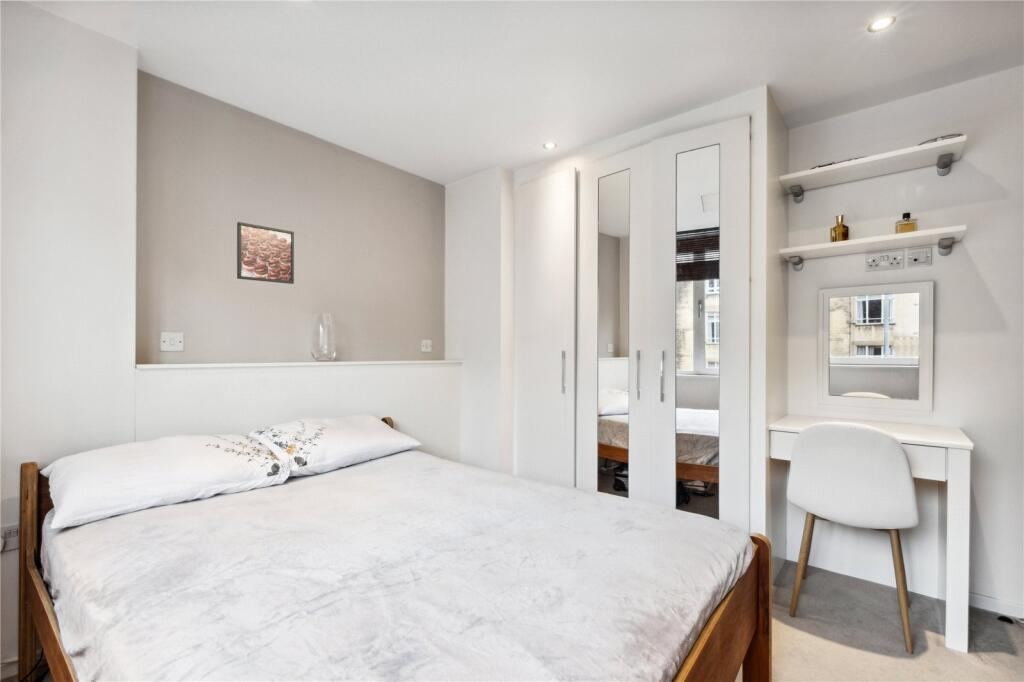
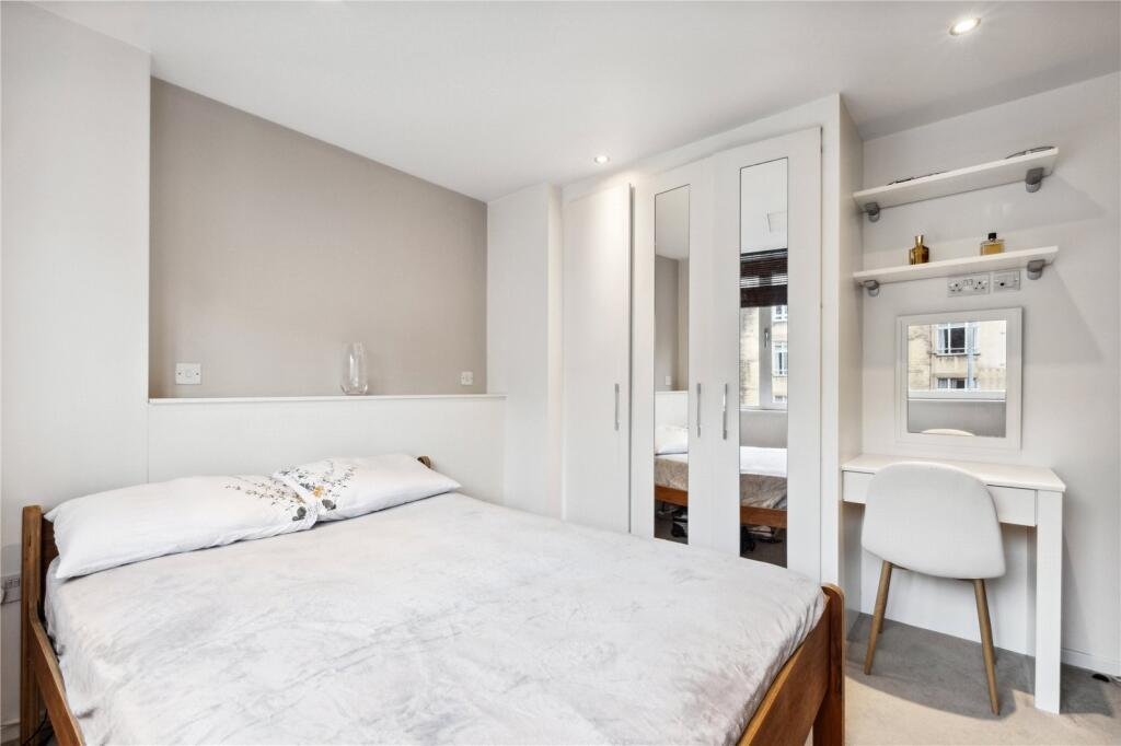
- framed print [236,221,295,285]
